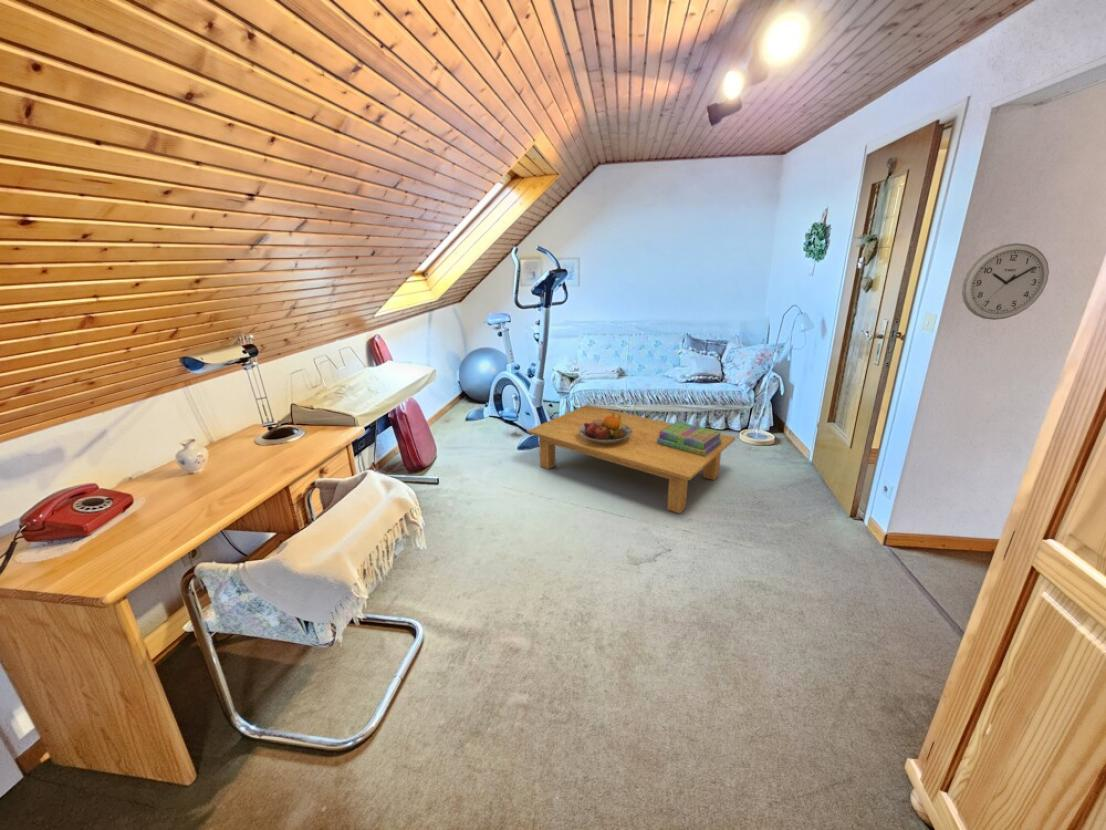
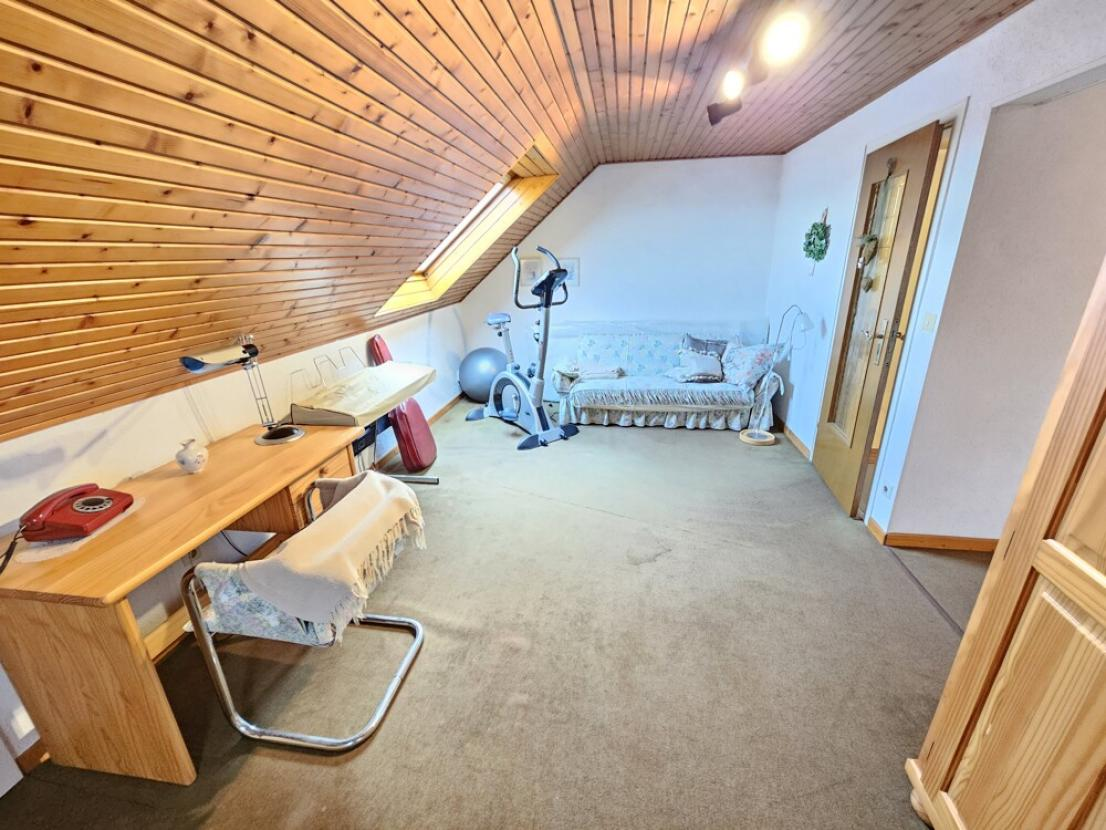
- stack of books [657,420,722,456]
- fruit bowl [579,413,632,444]
- coffee table [526,404,736,515]
- wall clock [961,242,1050,321]
